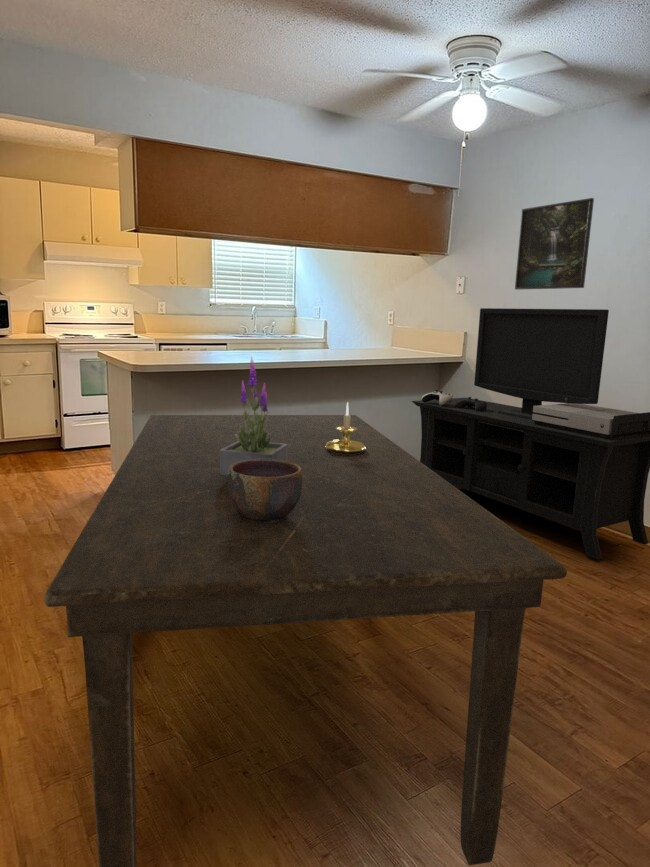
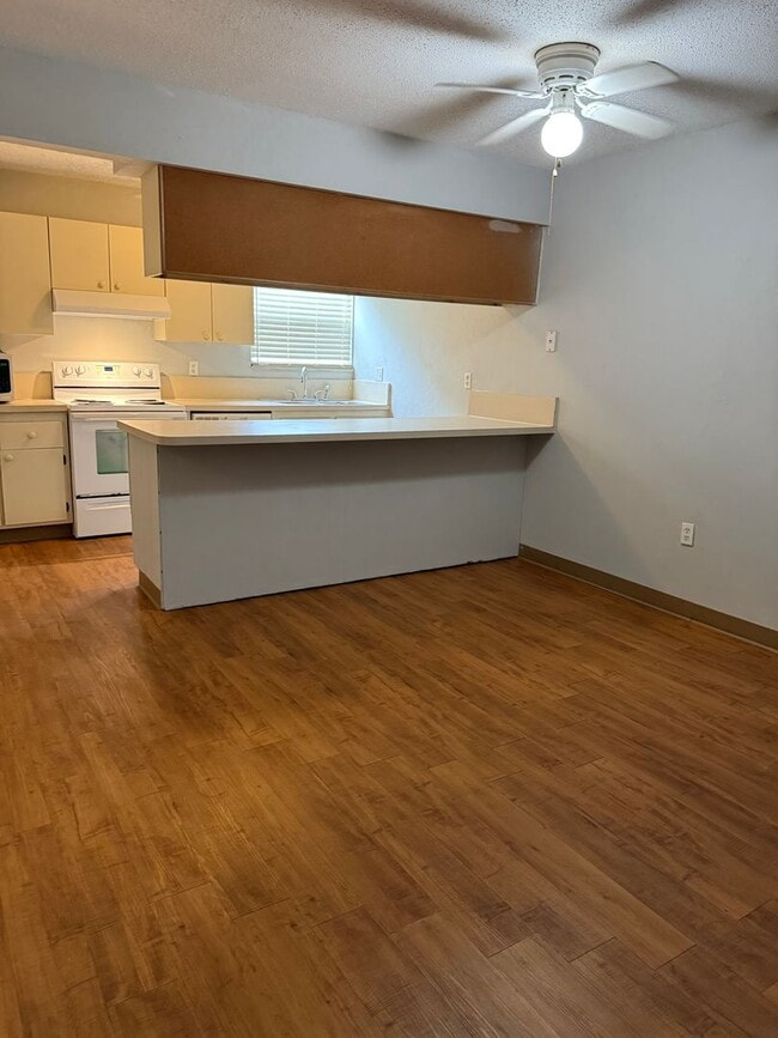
- bowl [228,459,302,523]
- candle holder [326,401,366,455]
- potted plant [220,356,288,476]
- media console [411,307,650,560]
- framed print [514,197,595,291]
- dining table [43,414,568,867]
